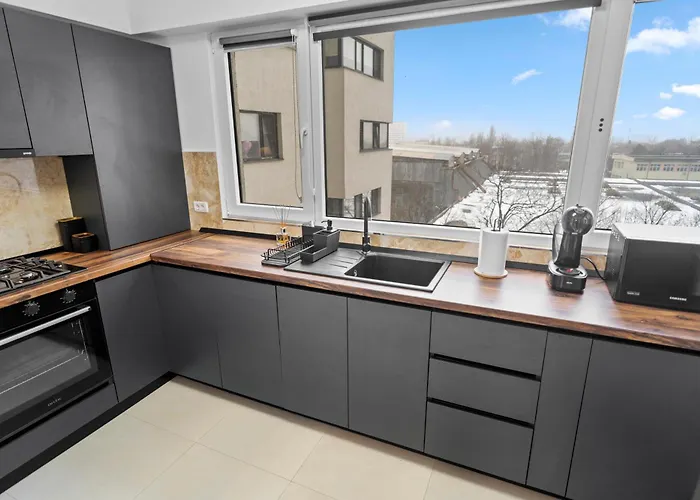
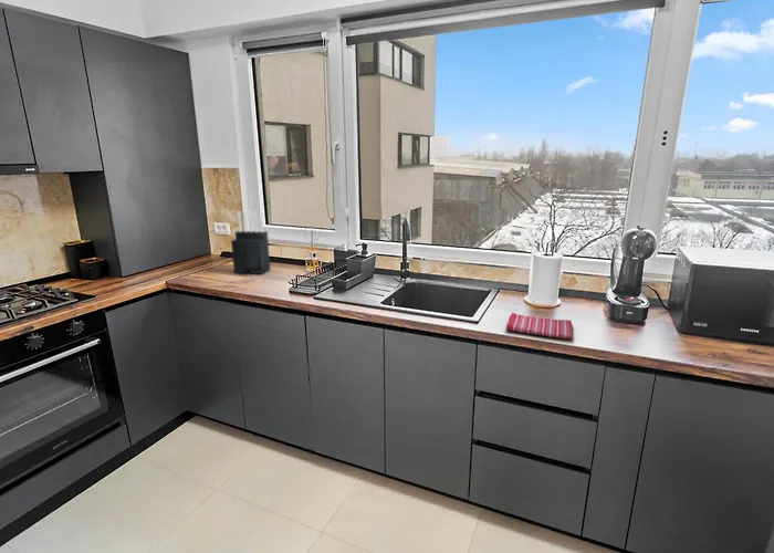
+ dish towel [505,312,574,341]
+ knife block [230,210,271,275]
